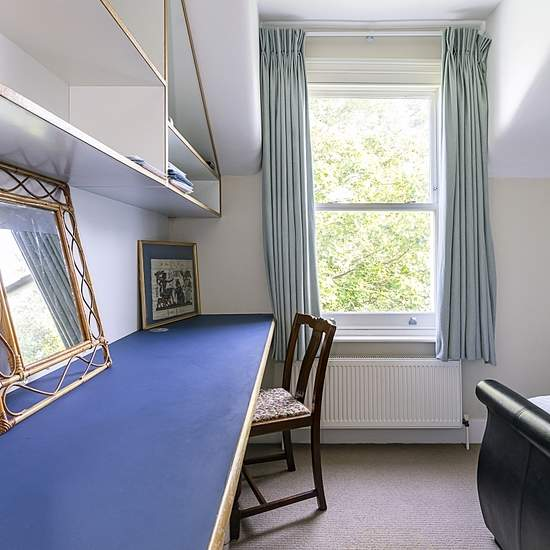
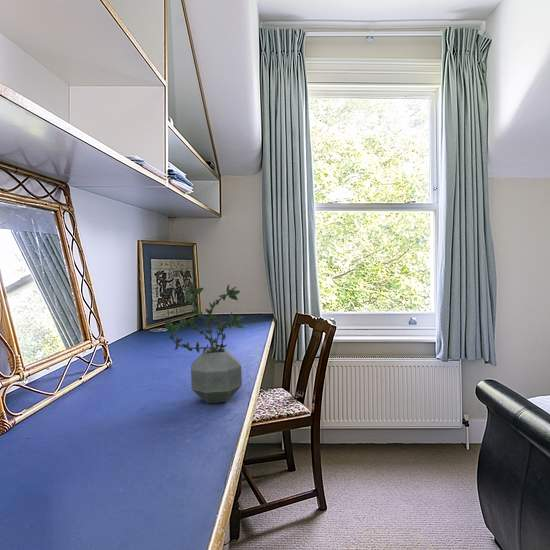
+ potted plant [164,281,245,404]
